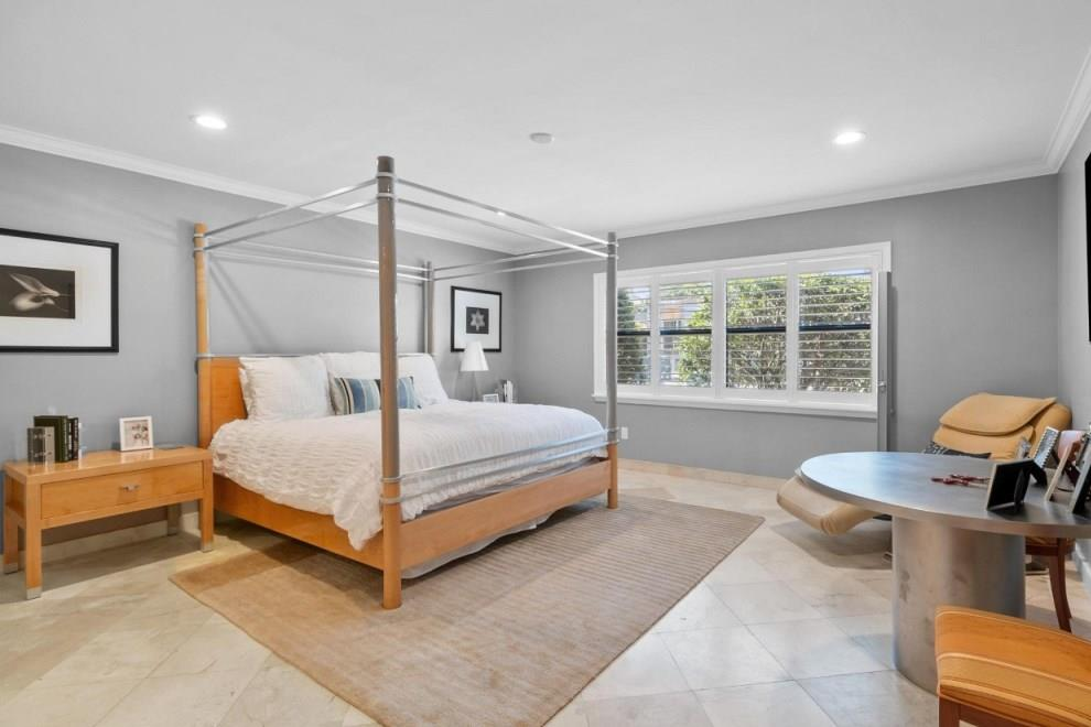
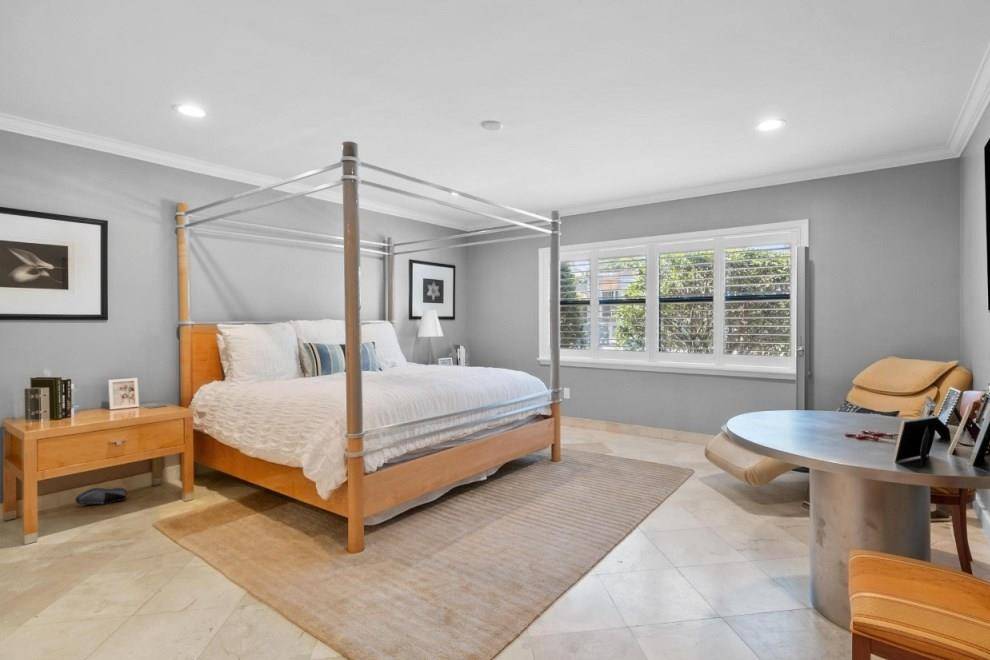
+ shoe [74,487,128,506]
